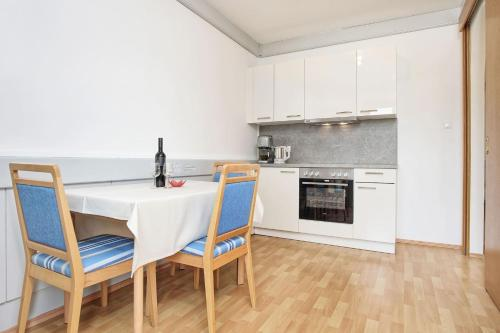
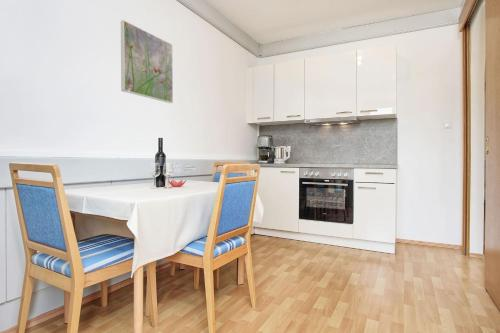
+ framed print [120,19,174,104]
